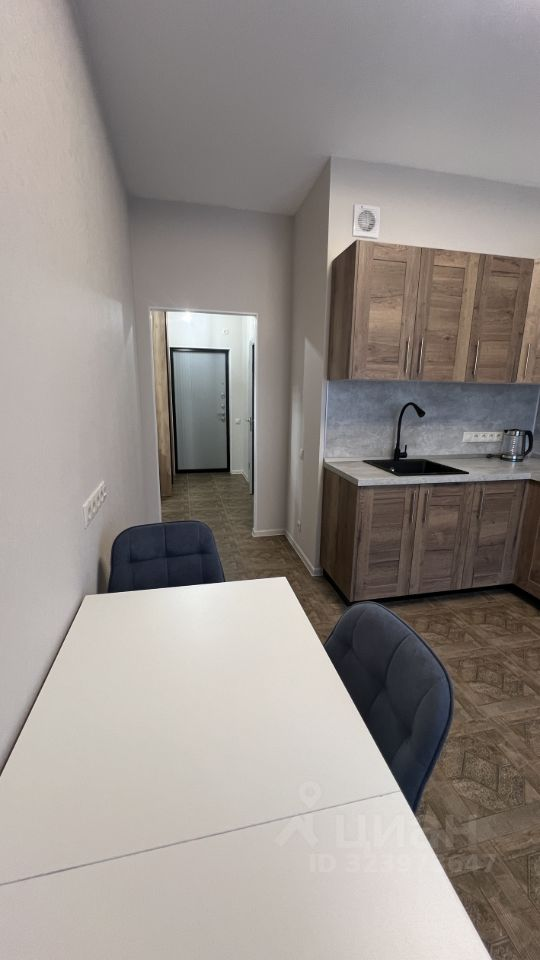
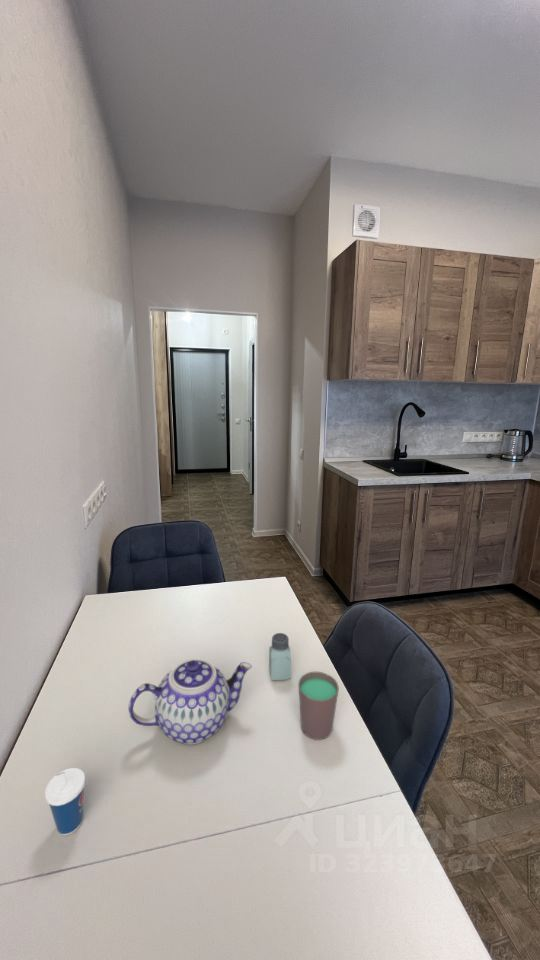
+ cup [44,767,87,836]
+ saltshaker [268,632,292,681]
+ cup [297,671,340,741]
+ teapot [127,658,253,746]
